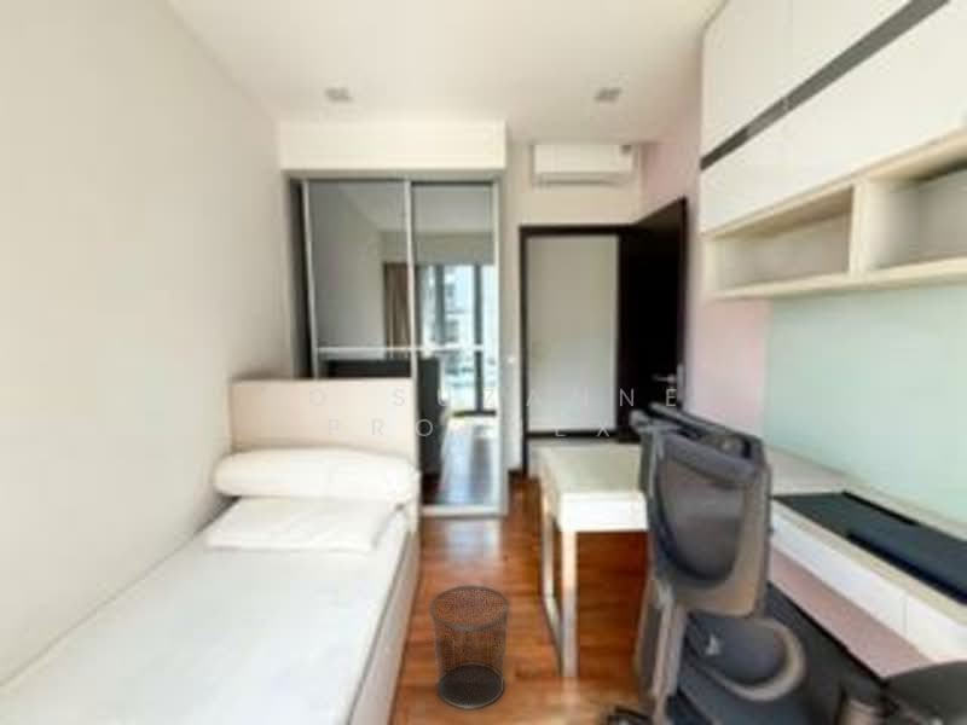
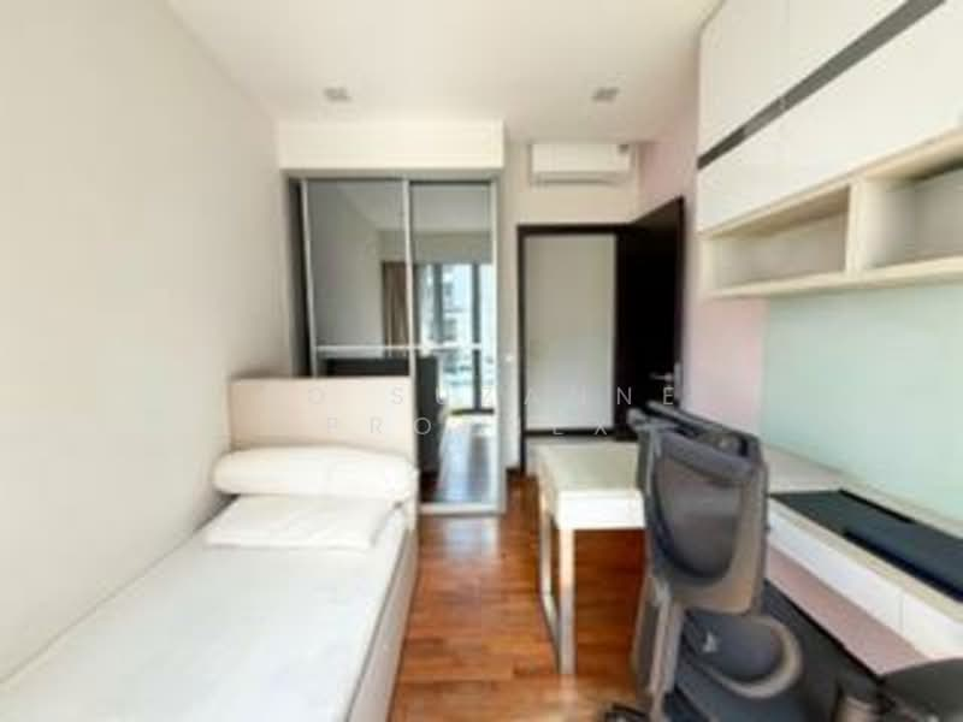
- waste bin [428,584,511,710]
